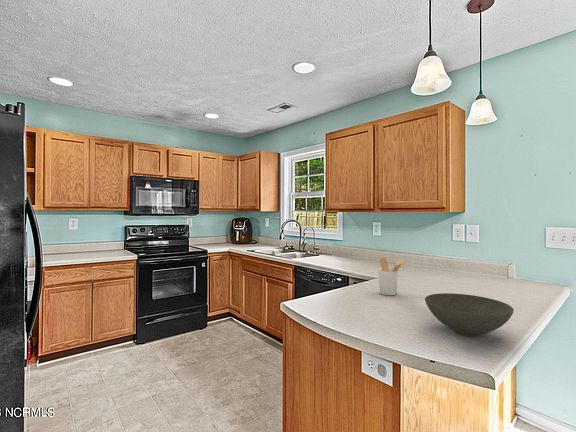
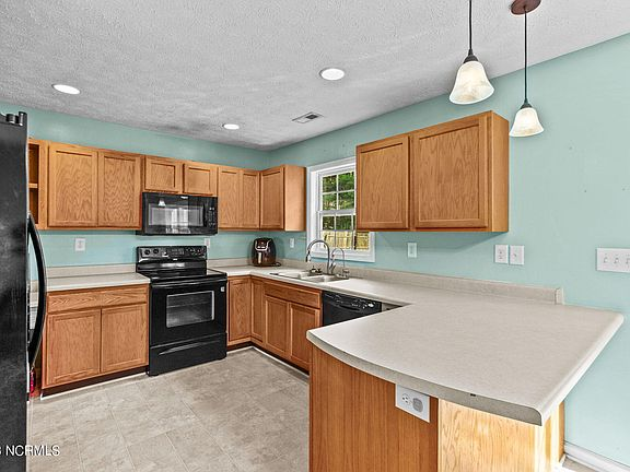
- bowl [424,292,515,337]
- utensil holder [377,256,406,296]
